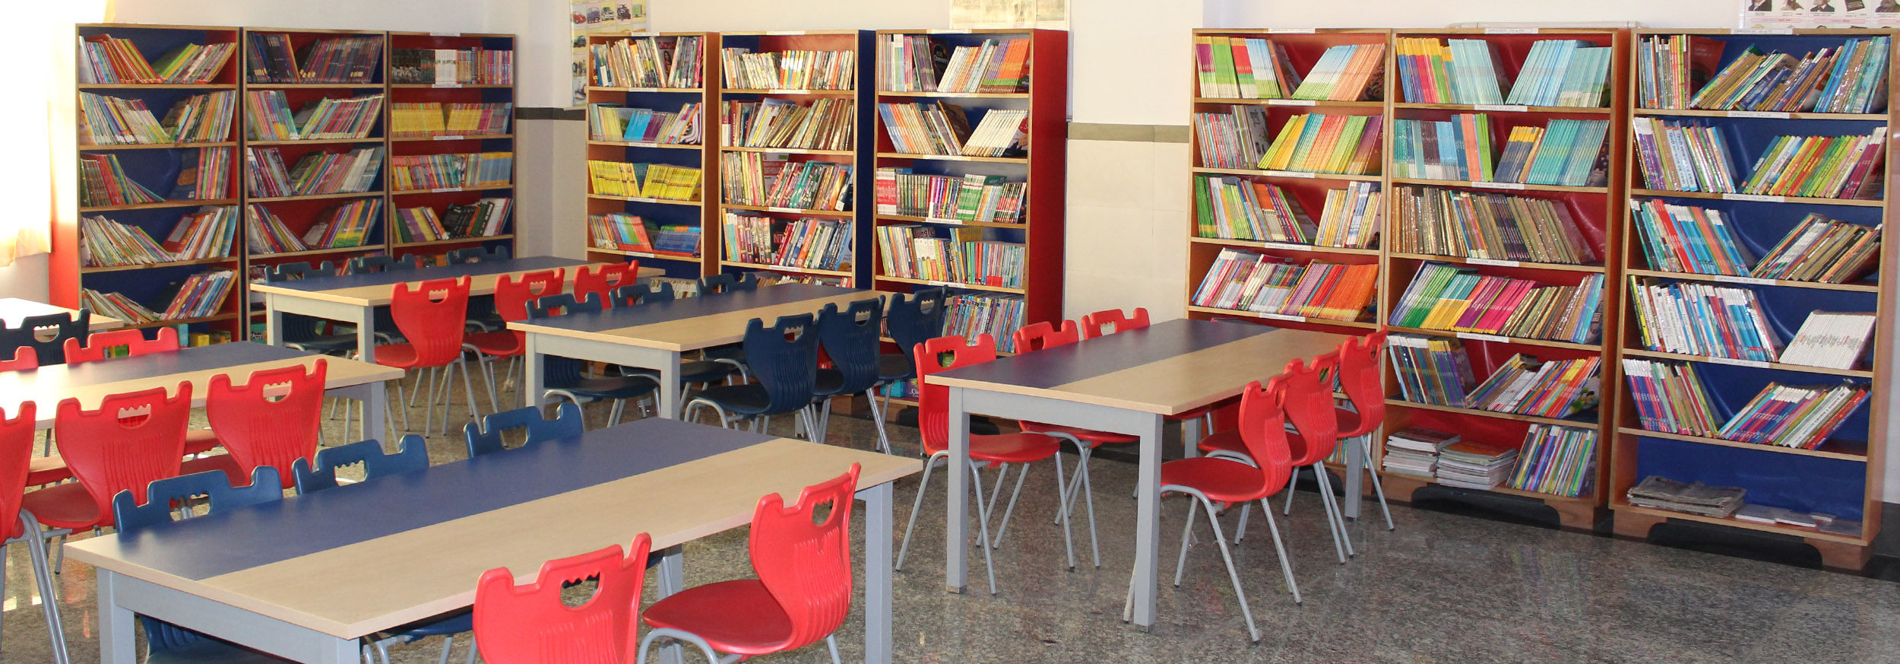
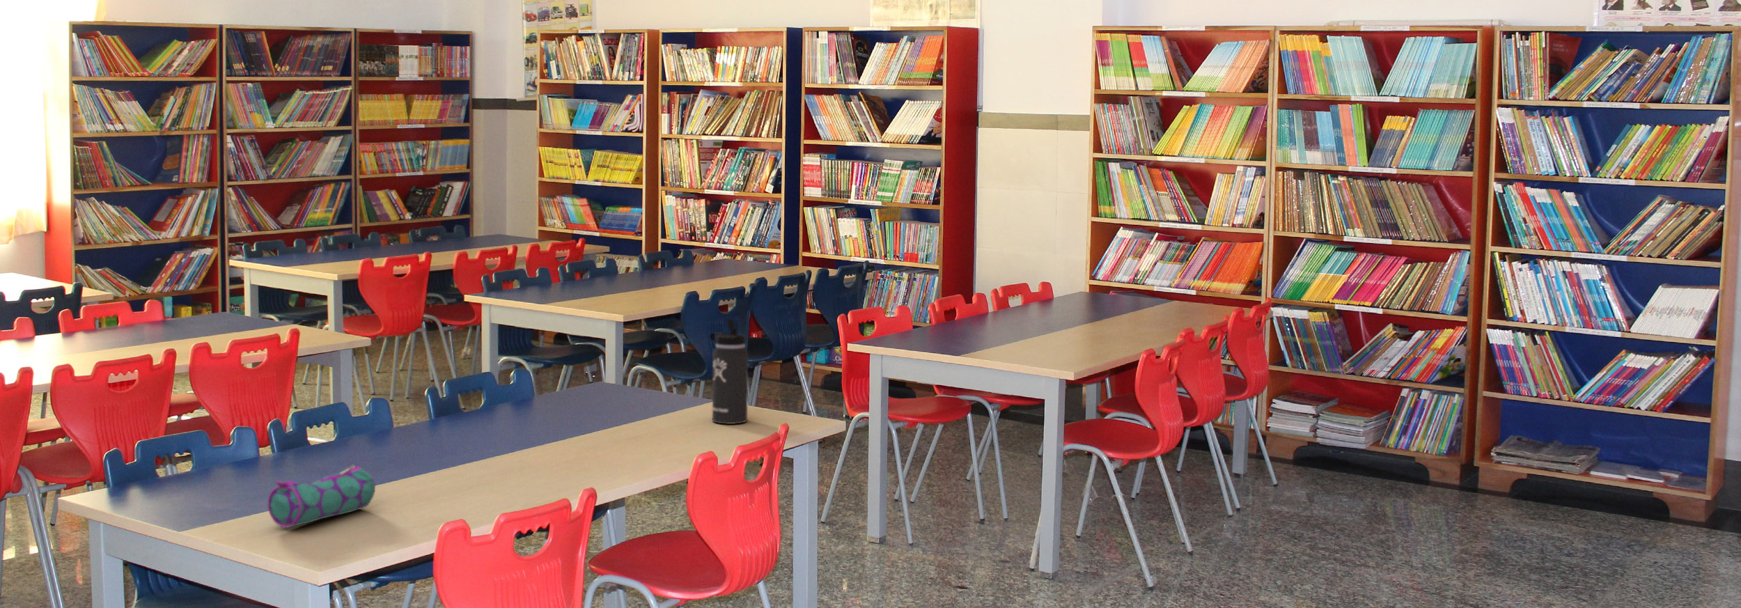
+ pencil case [268,464,376,528]
+ thermos bottle [708,318,748,425]
